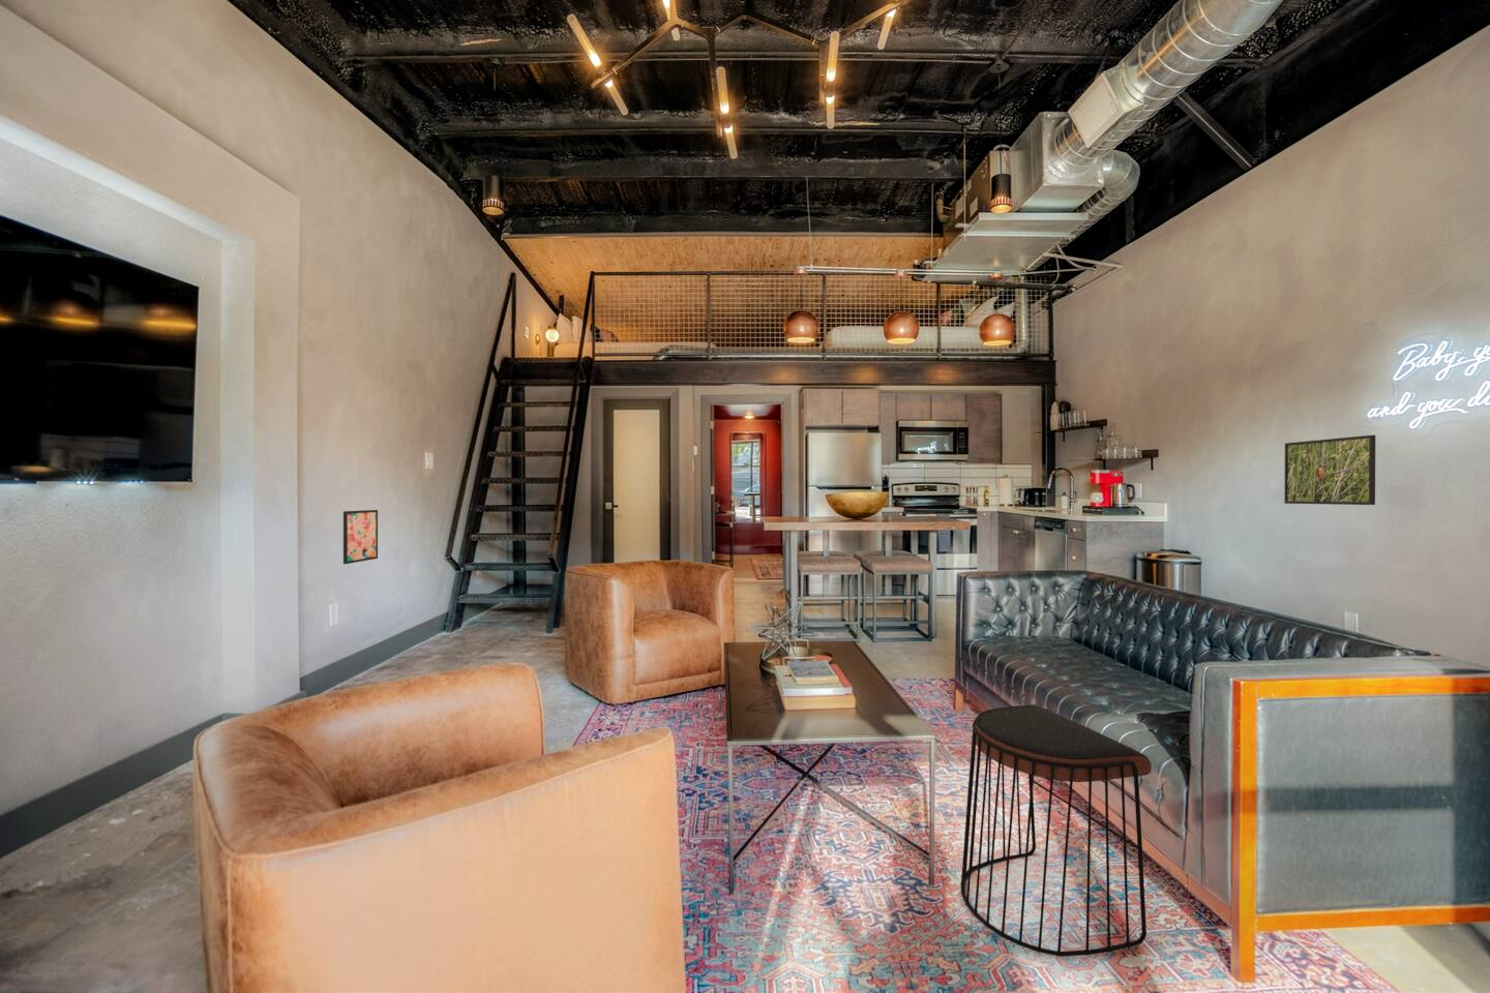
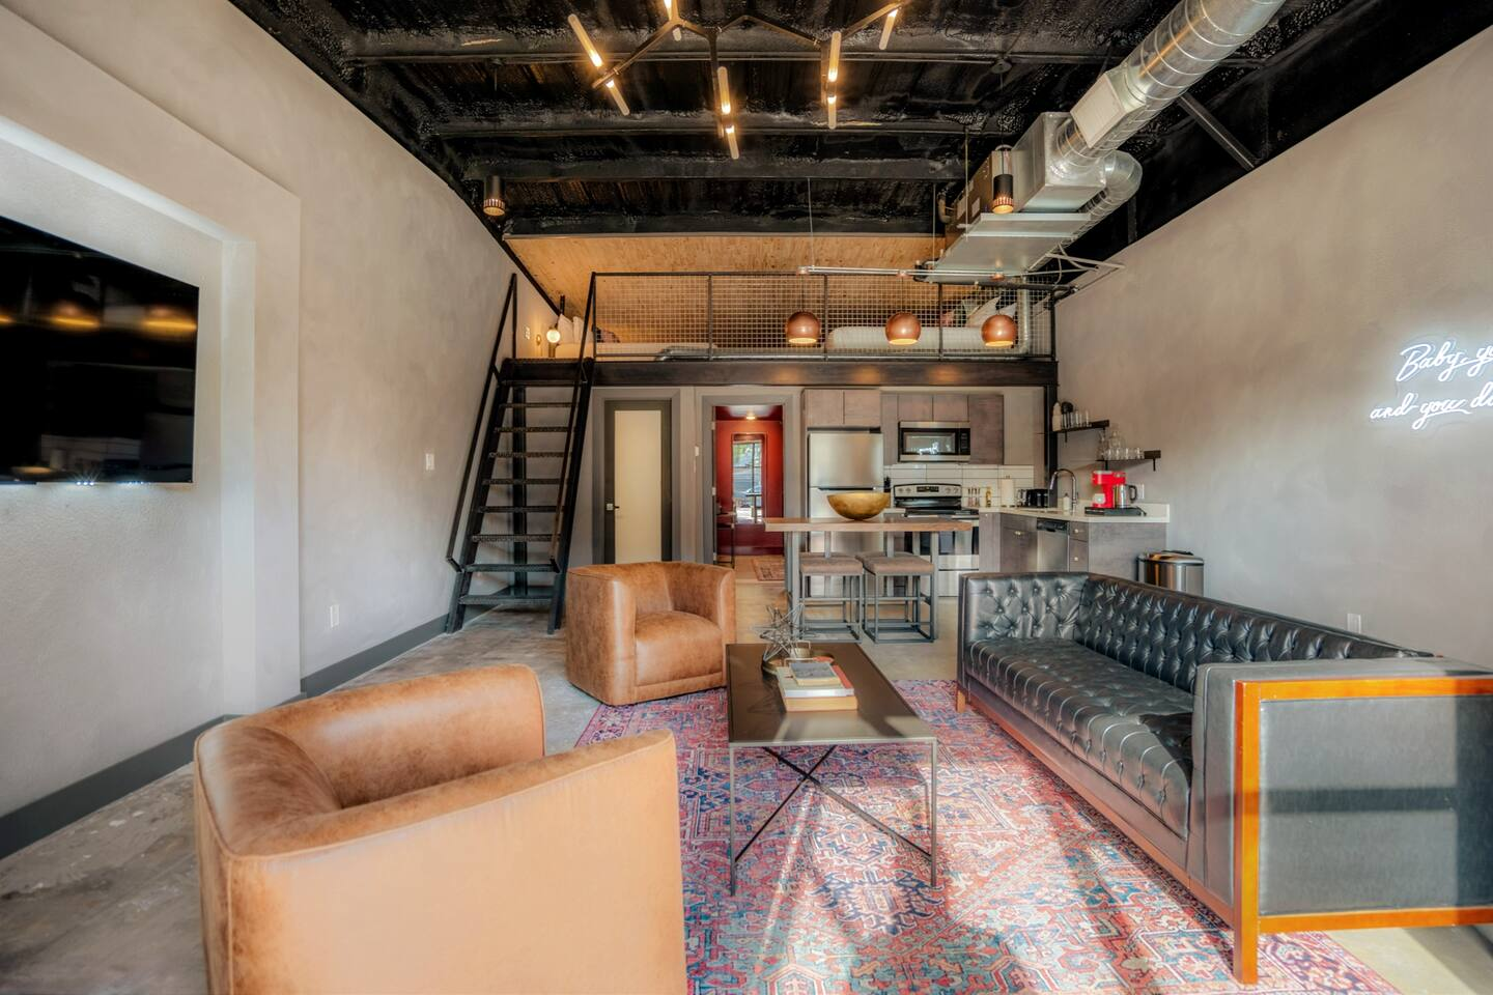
- wall art [343,509,379,565]
- stool [959,705,1153,958]
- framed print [1283,434,1376,505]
